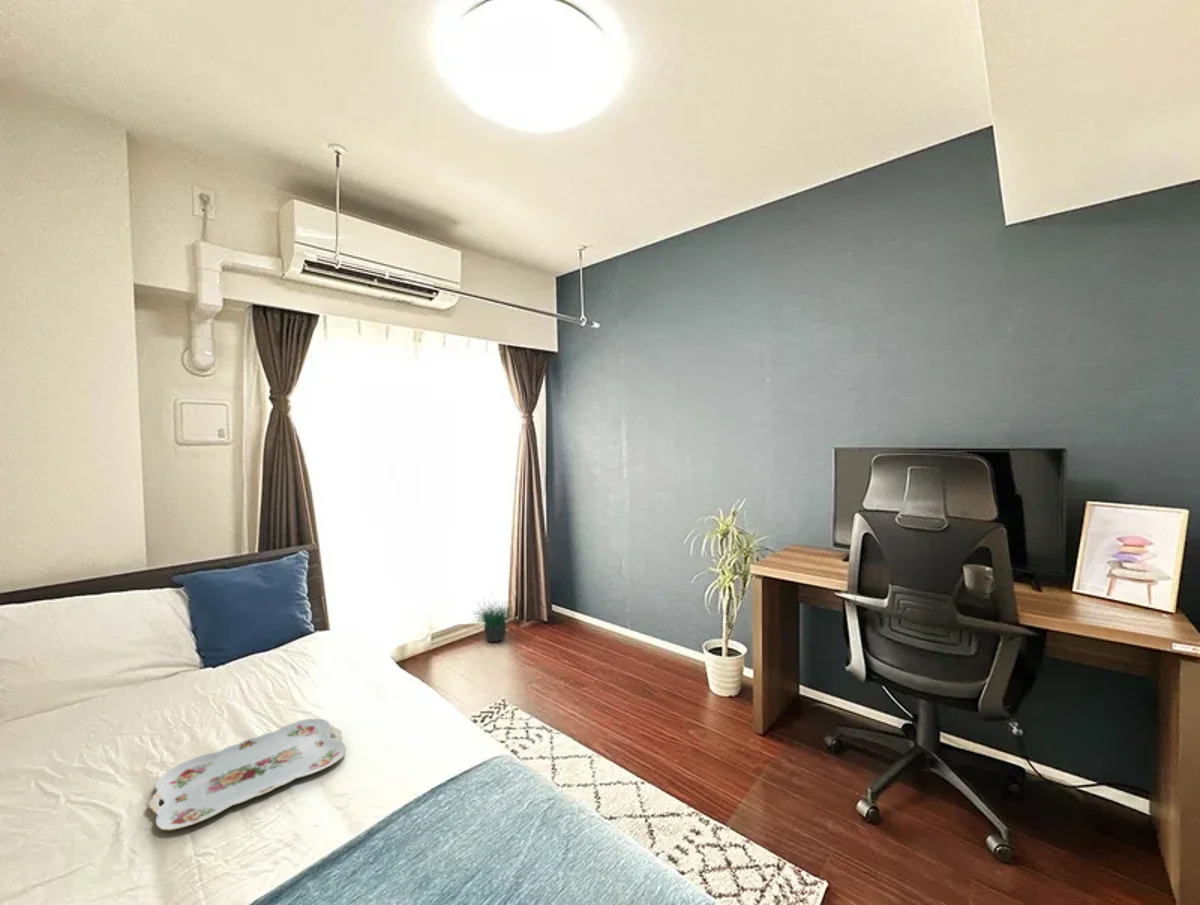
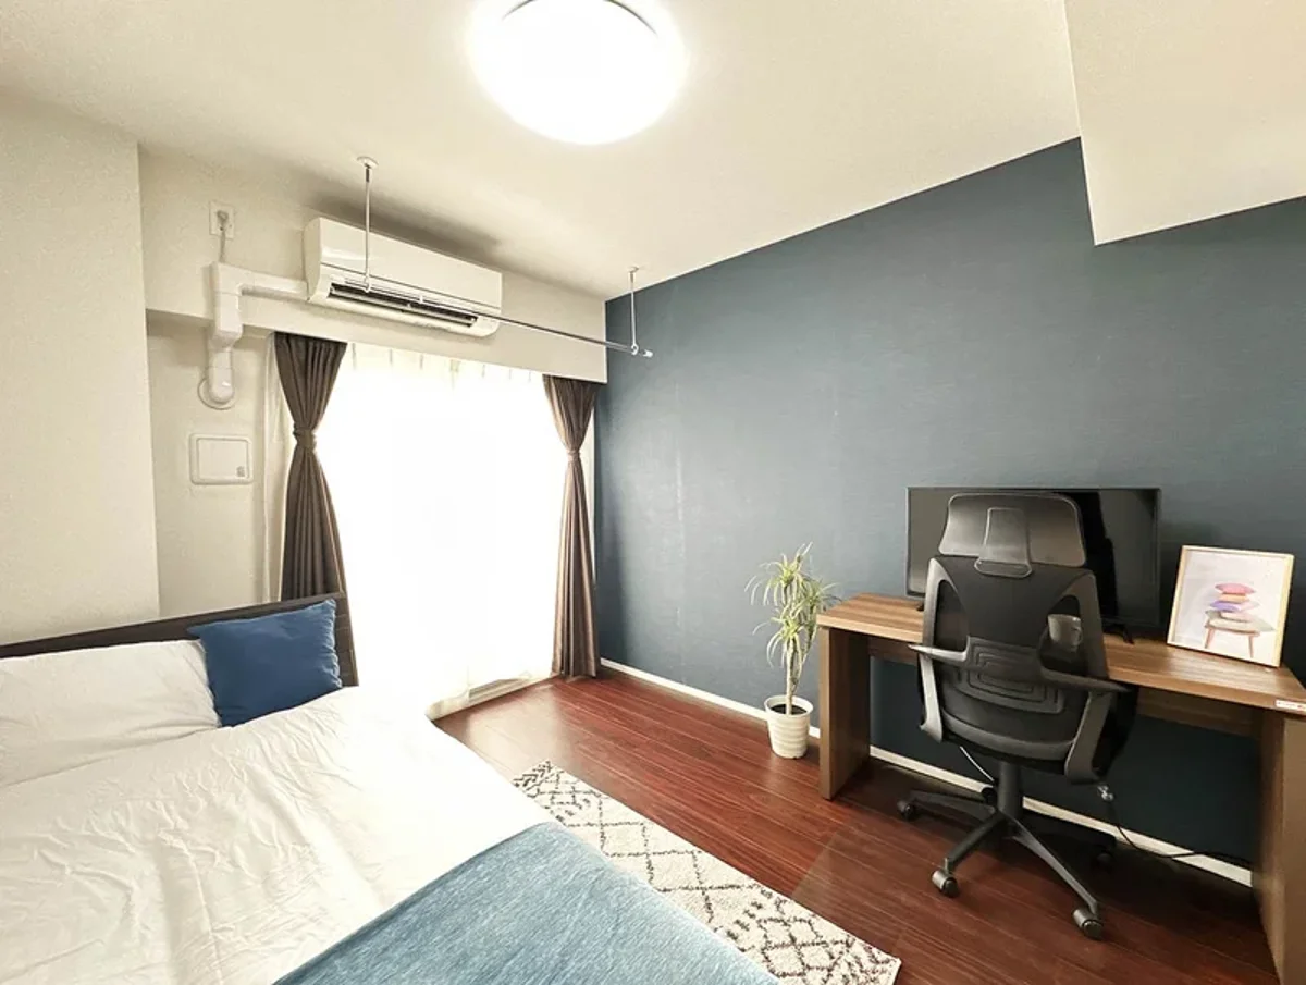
- serving tray [148,718,347,831]
- potted plant [472,589,516,643]
